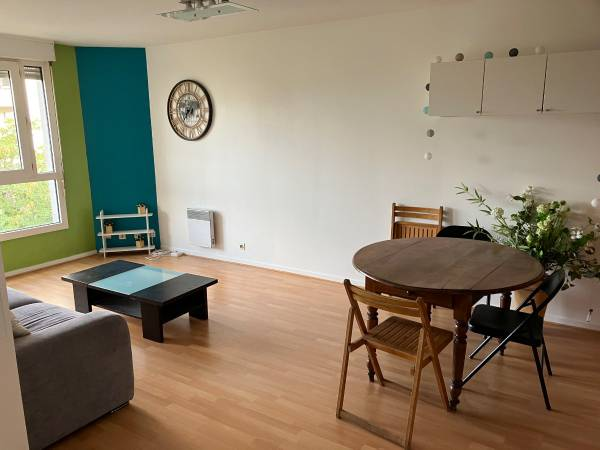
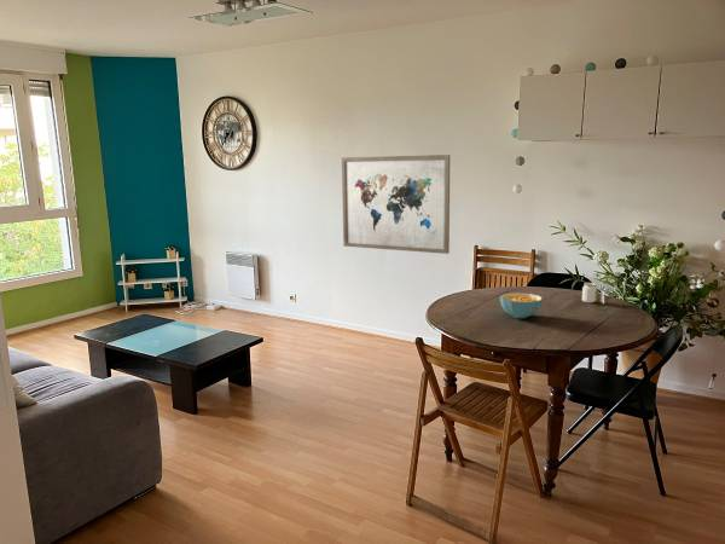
+ cereal bowl [499,291,544,319]
+ wall art [341,154,451,255]
+ candle [581,282,605,306]
